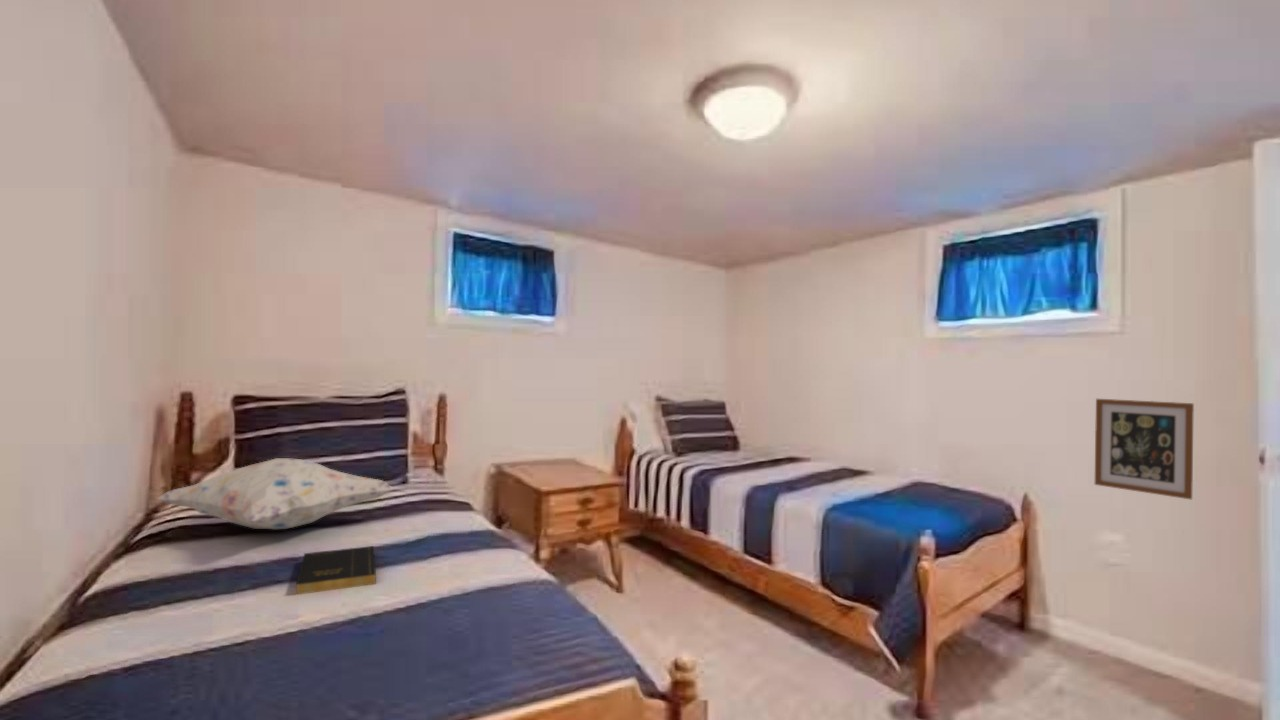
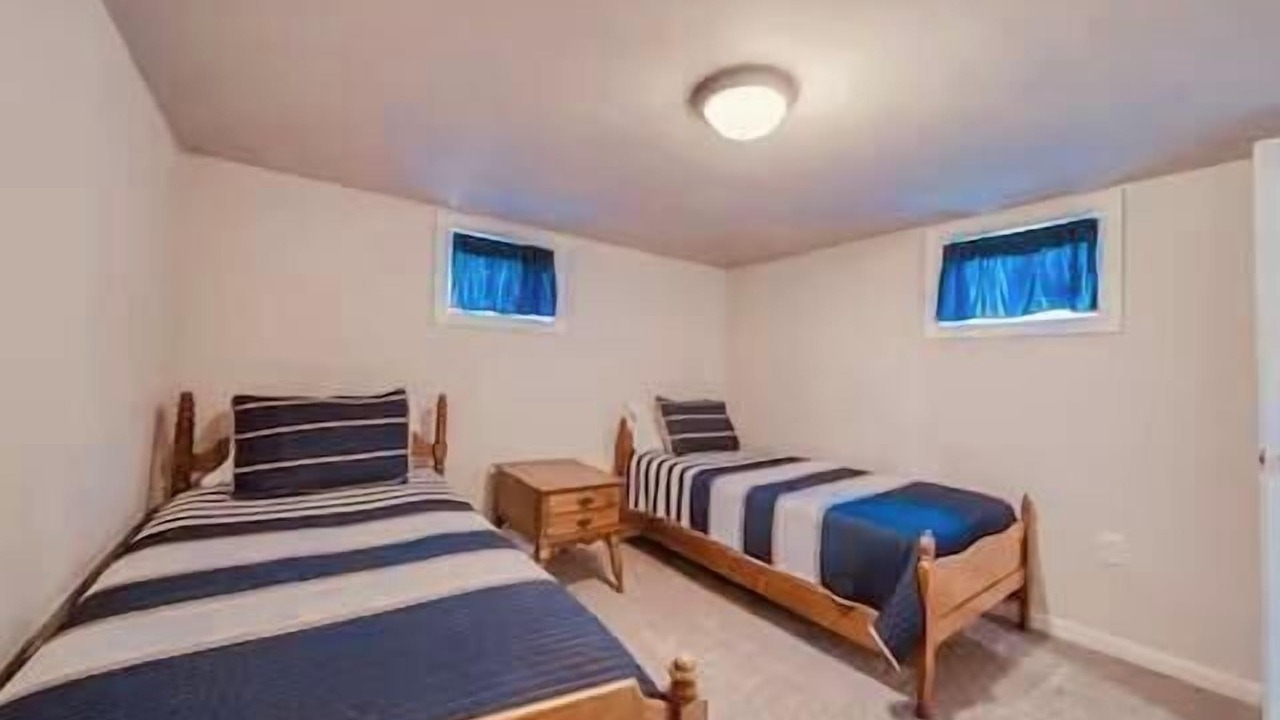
- decorative pillow [154,457,395,530]
- wall art [1094,398,1195,500]
- book [295,545,377,595]
